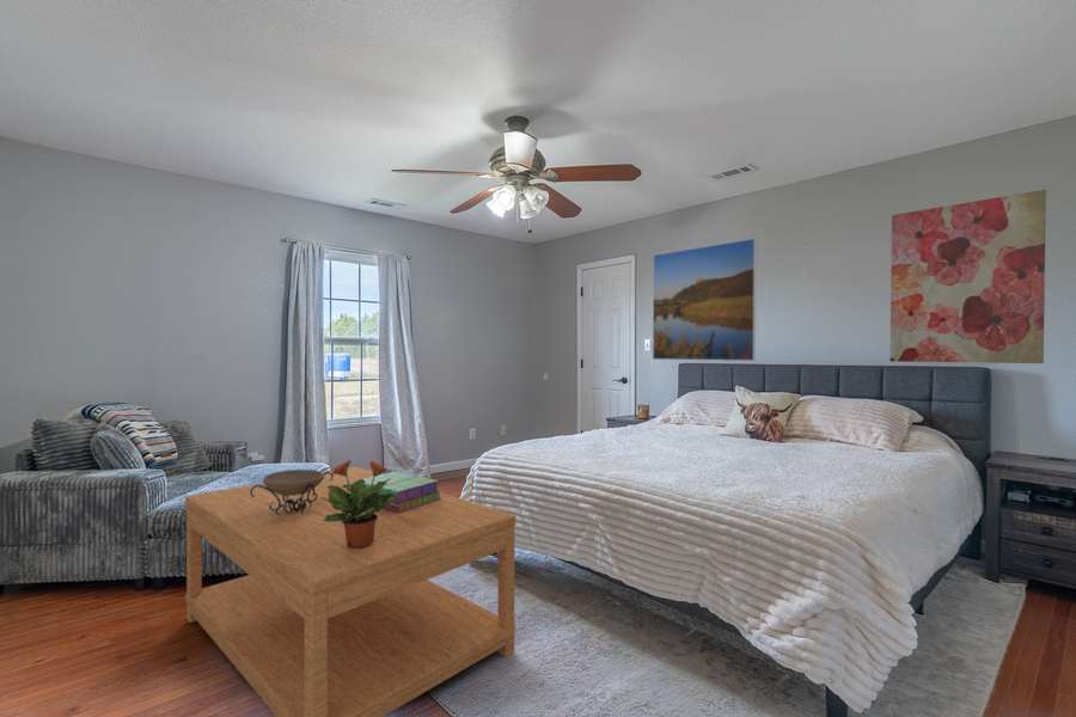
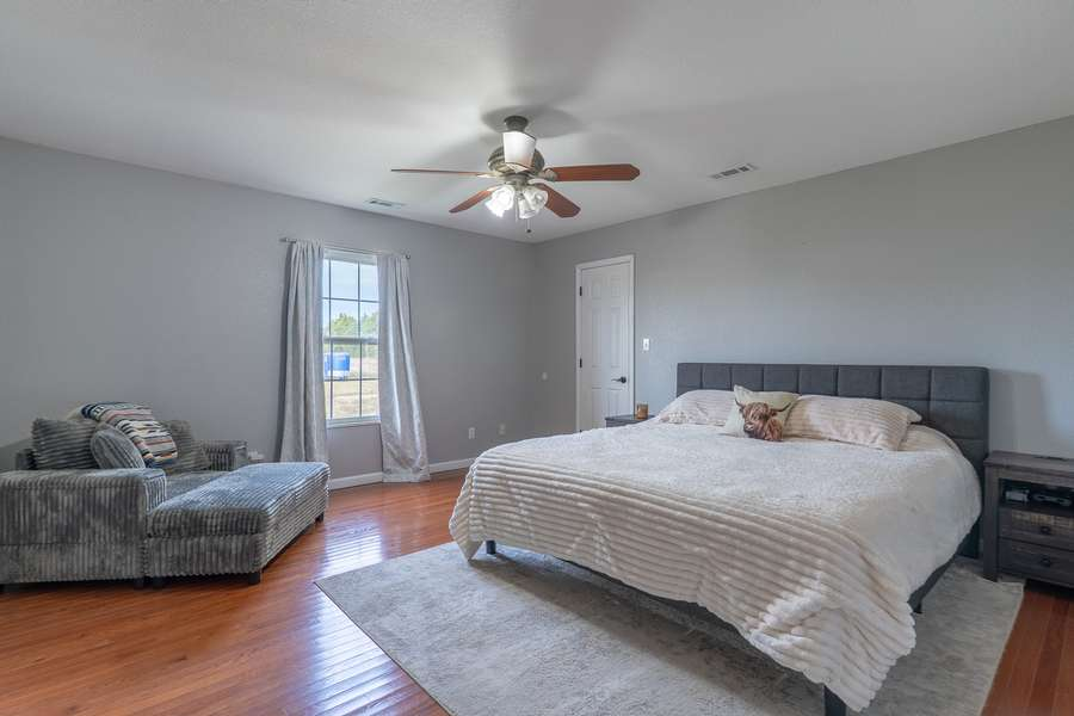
- potted plant [320,459,397,549]
- wall art [889,189,1047,364]
- stack of books [350,471,441,513]
- decorative bowl [250,468,334,515]
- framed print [652,238,758,362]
- coffee table [184,466,516,717]
